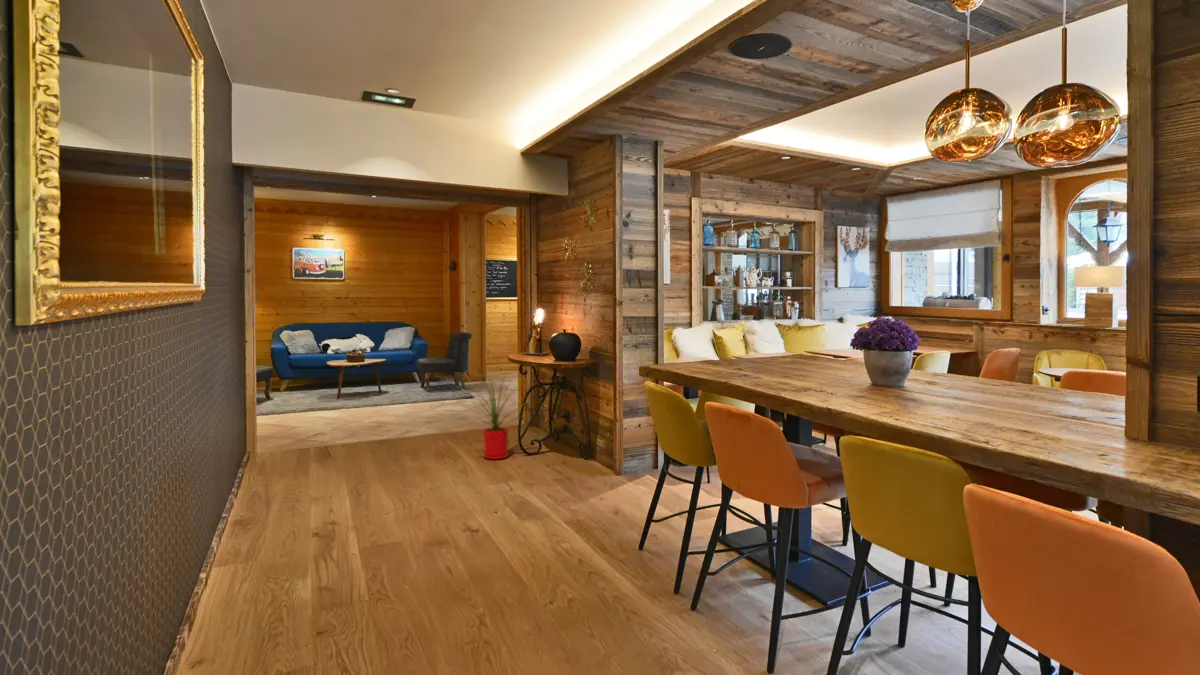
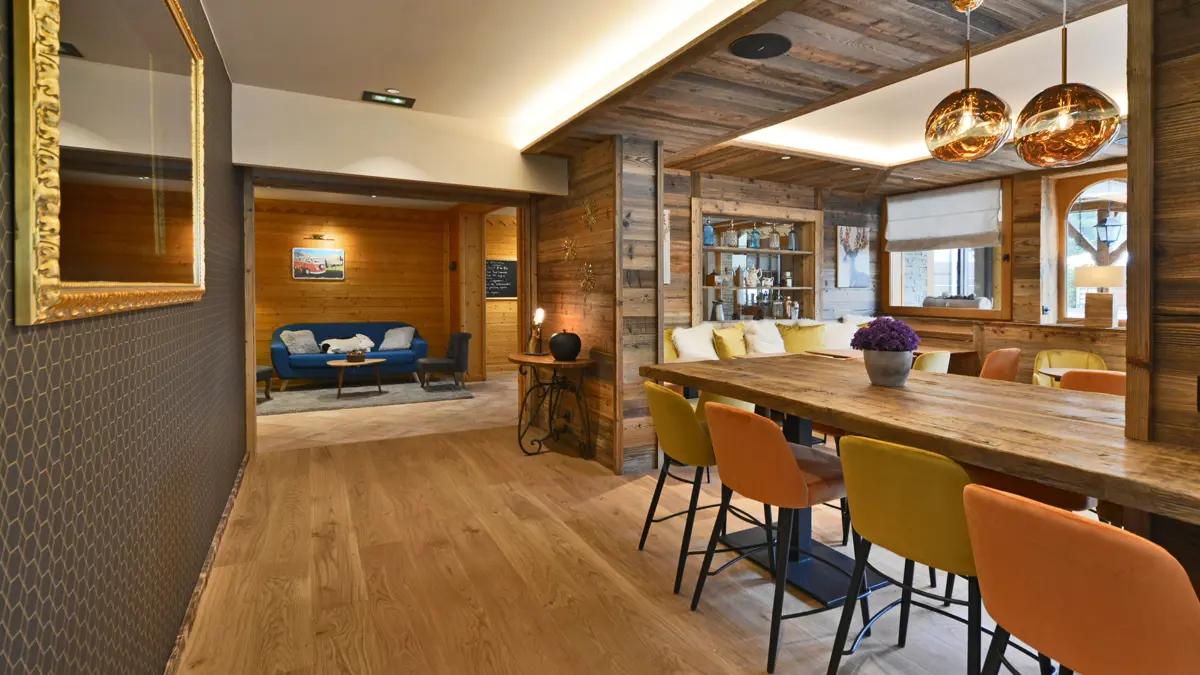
- house plant [461,366,528,460]
